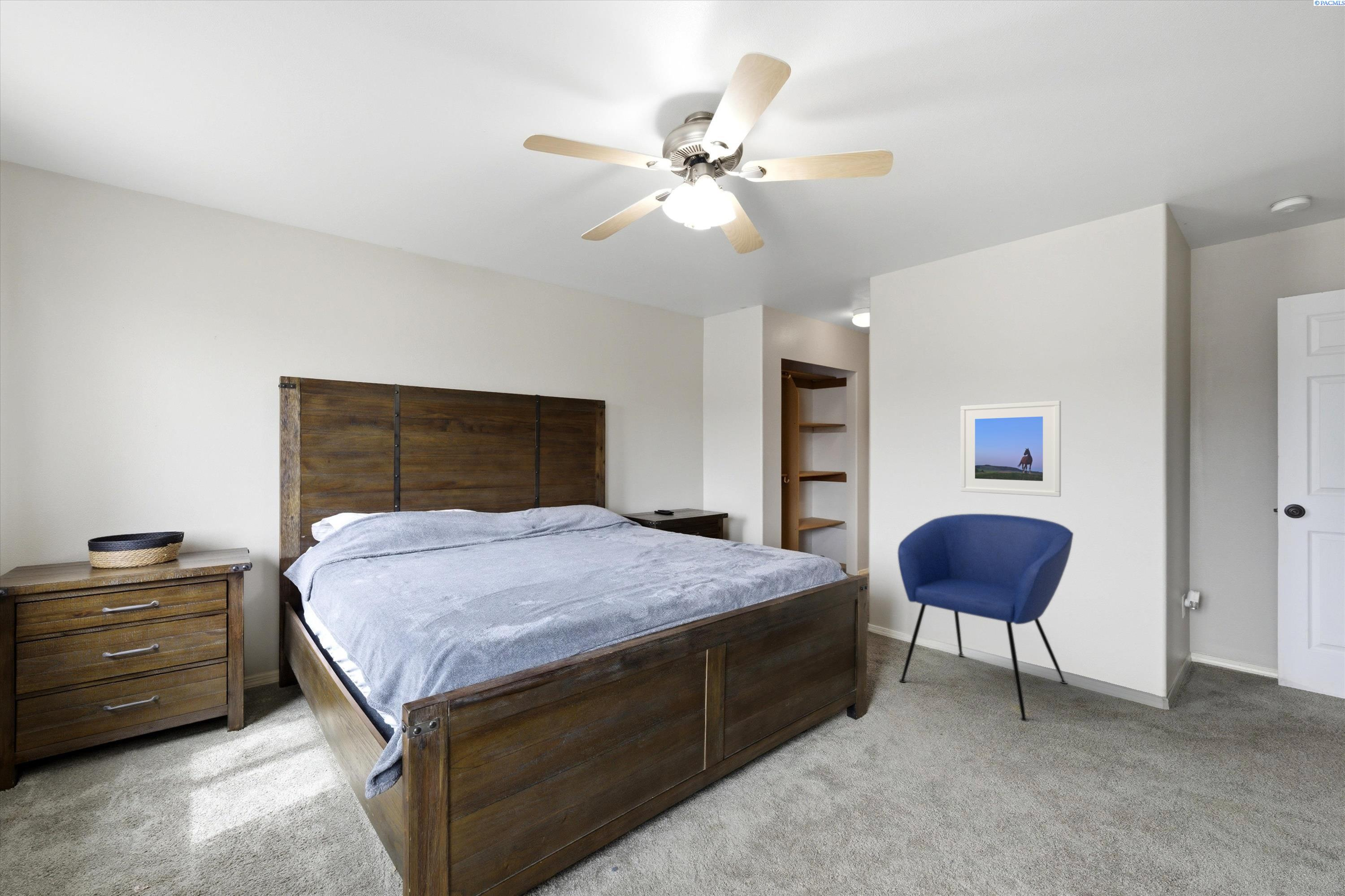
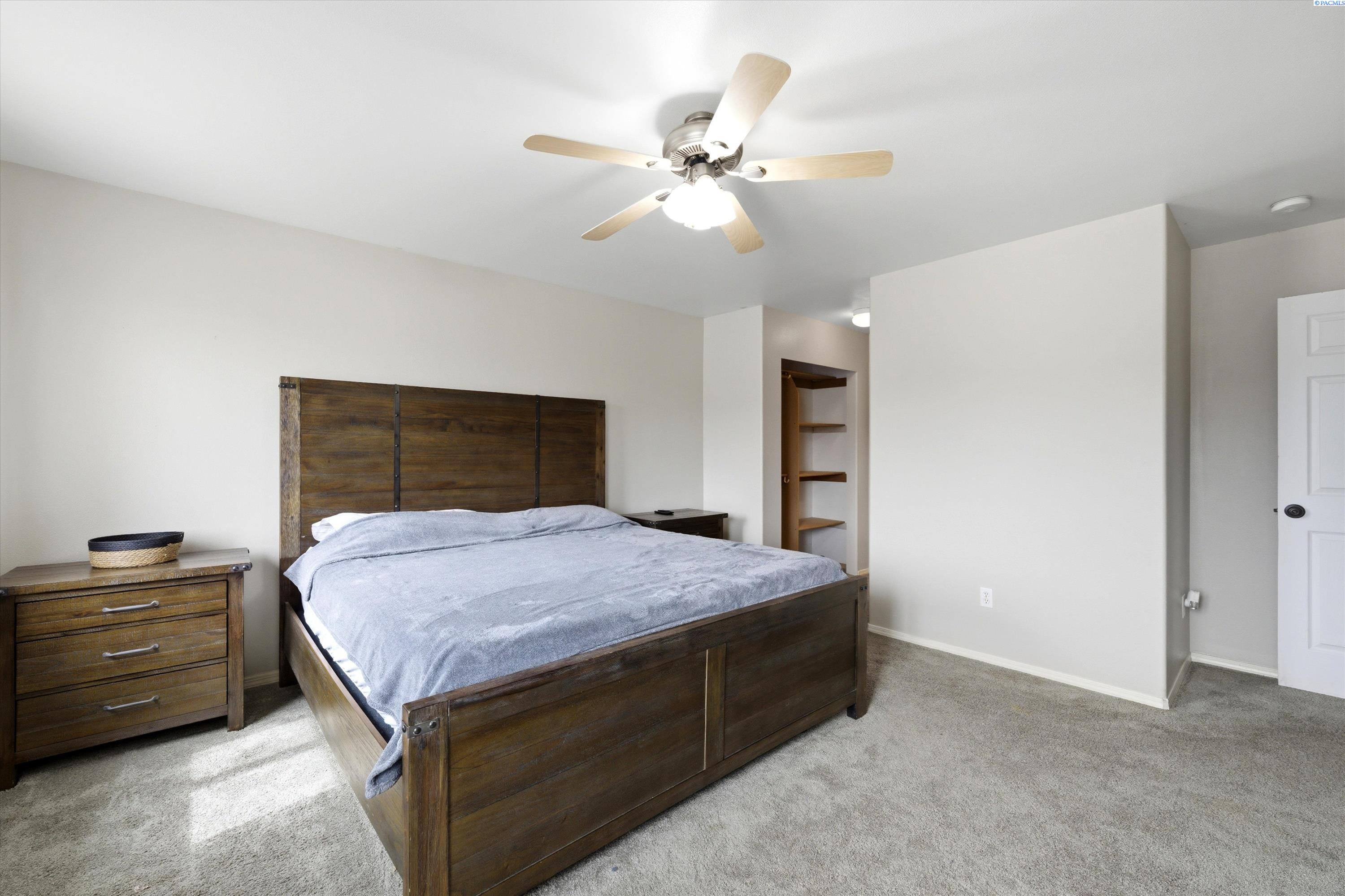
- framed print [960,400,1061,497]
- armchair [897,513,1074,722]
